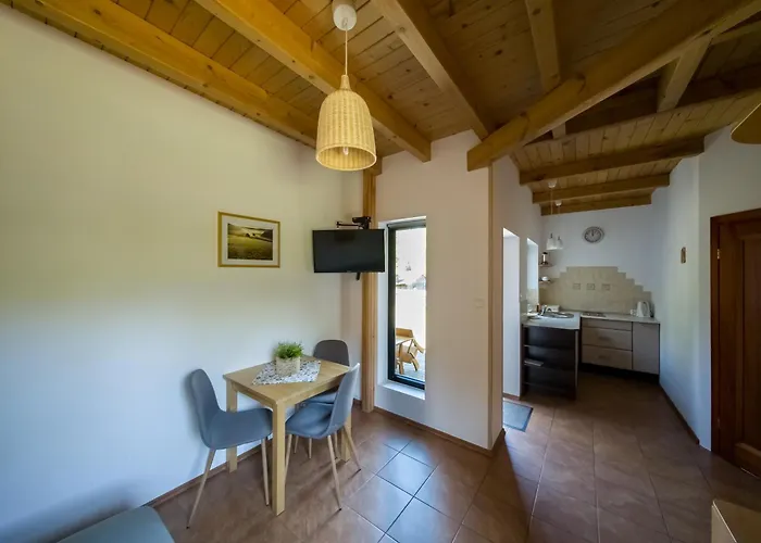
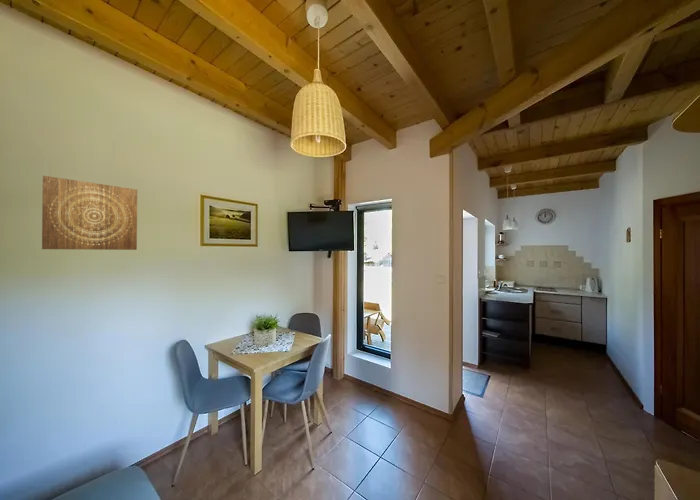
+ wall art [41,174,138,251]
